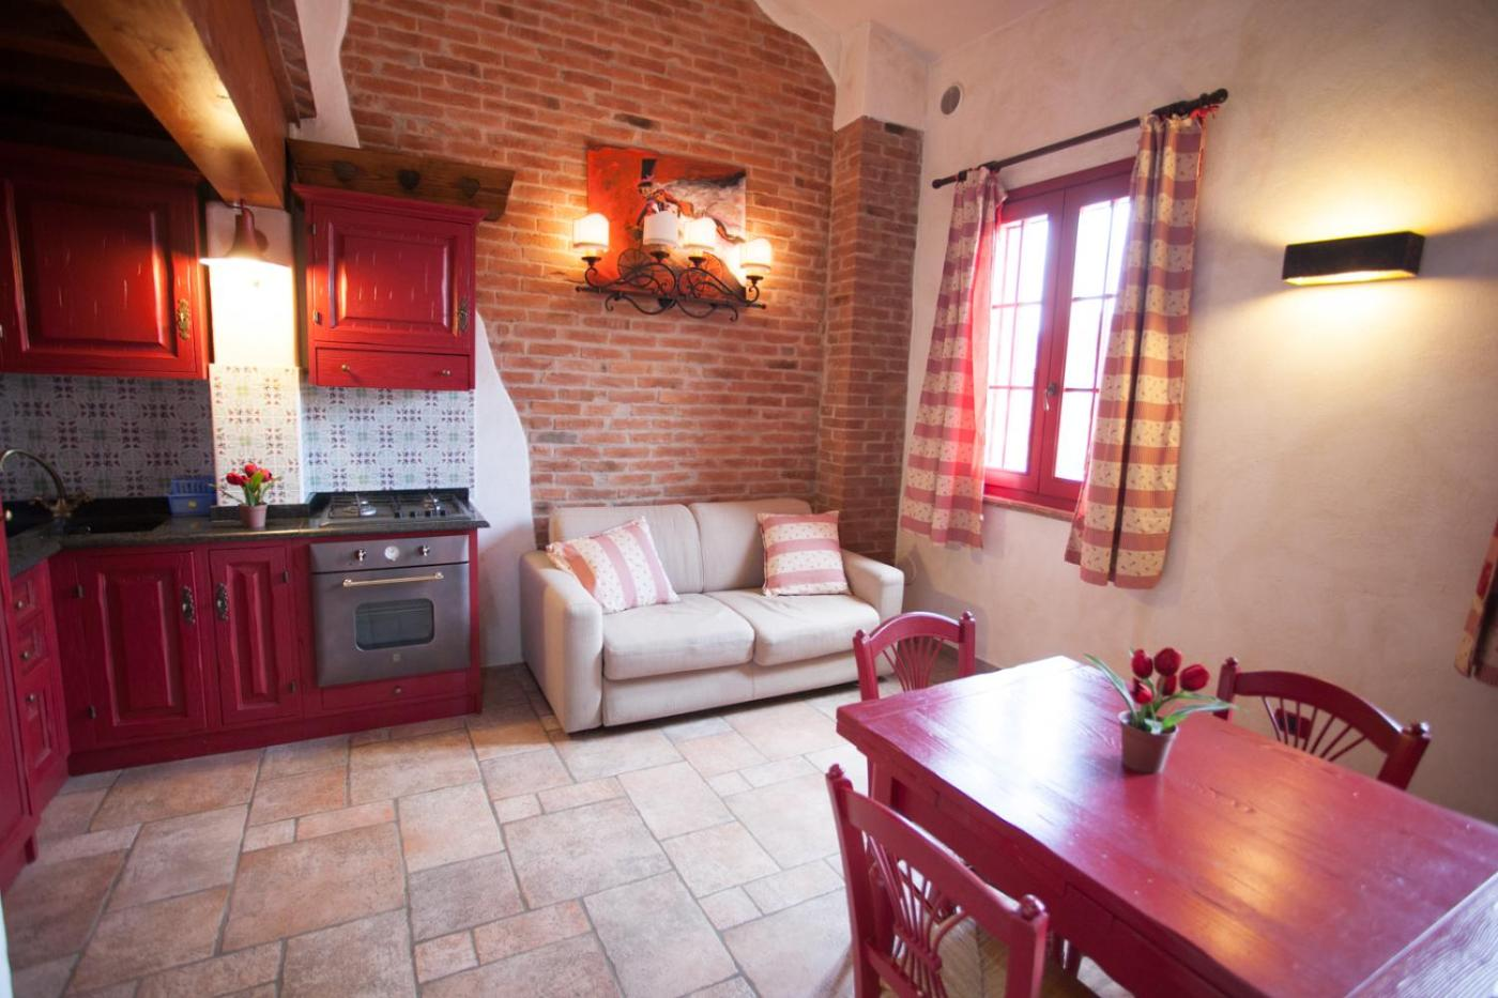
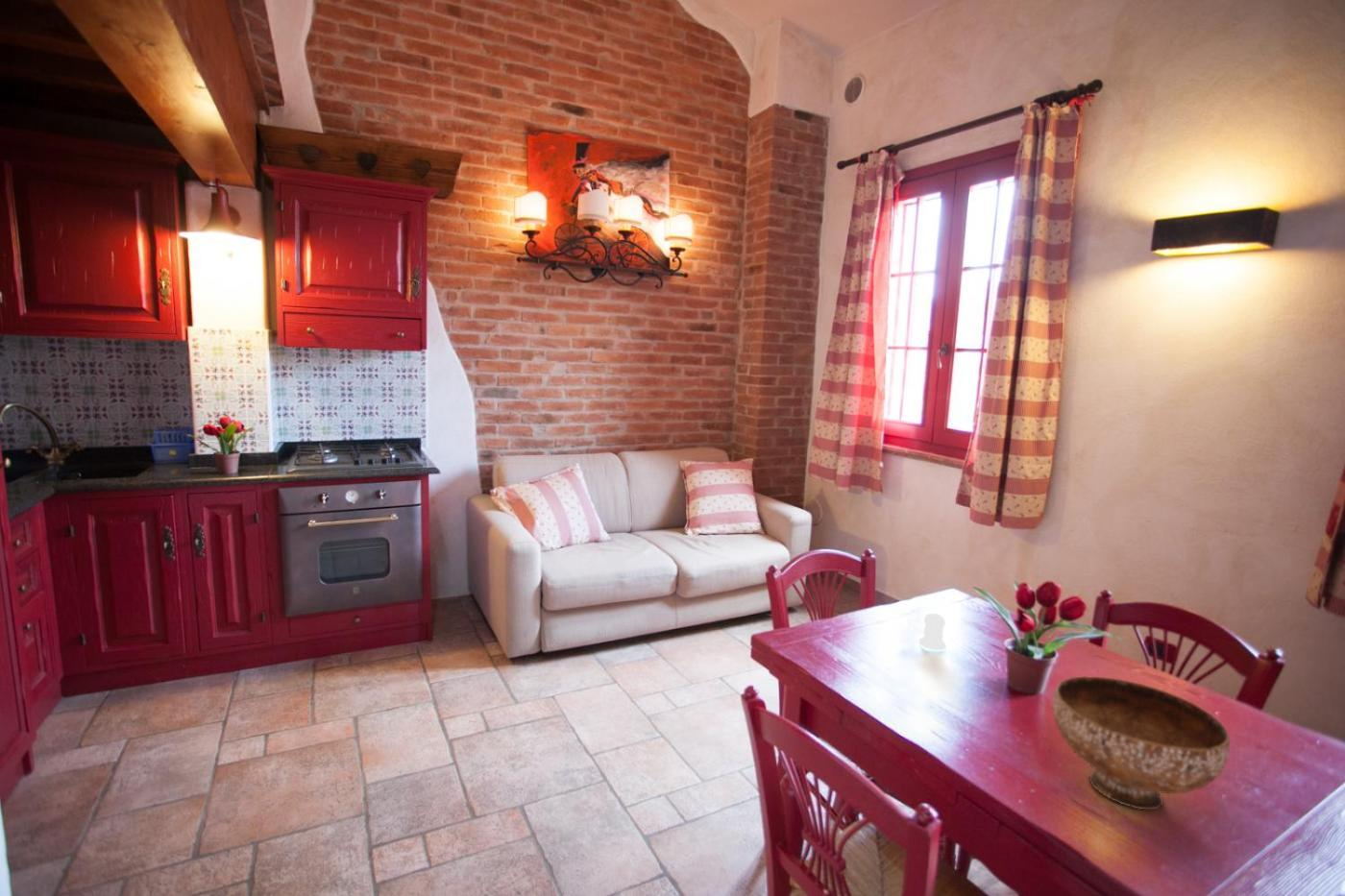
+ salt shaker [918,613,947,651]
+ bowl [1052,675,1231,811]
